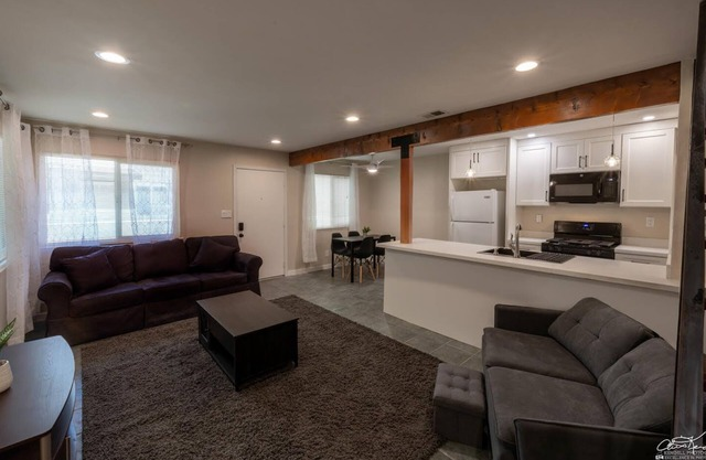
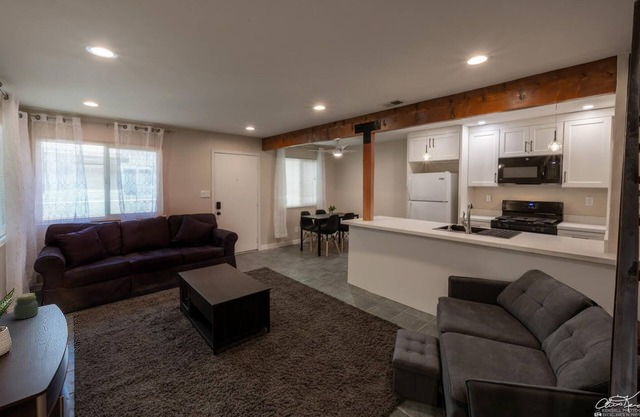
+ jar [13,292,39,320]
